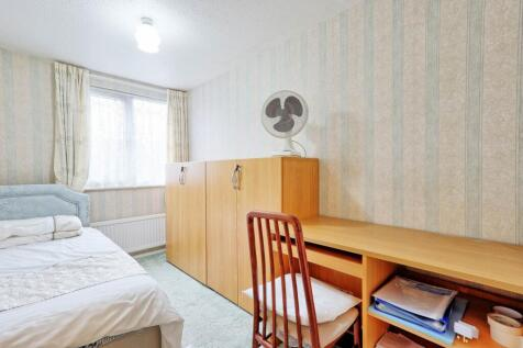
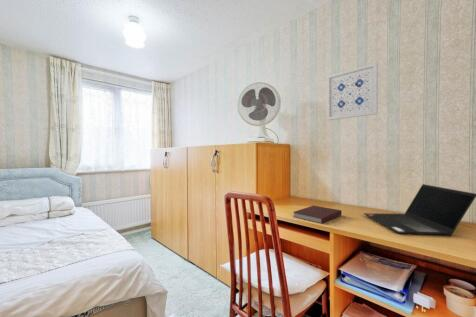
+ notebook [293,205,343,225]
+ wall art [326,61,379,121]
+ laptop computer [363,183,476,237]
